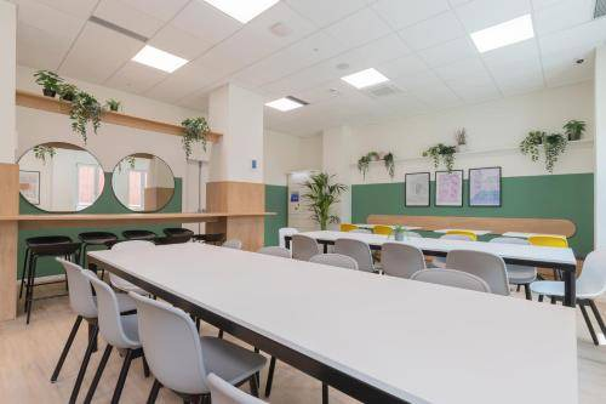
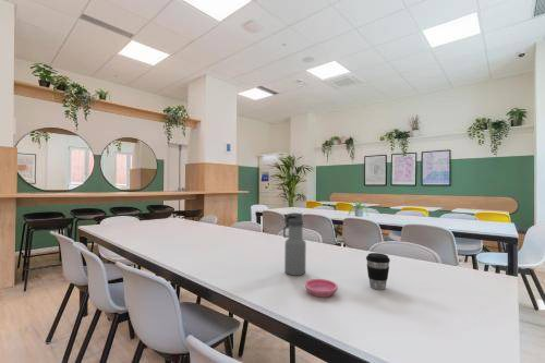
+ saucer [304,278,339,299]
+ water bottle [282,211,307,277]
+ coffee cup [365,252,391,291]
